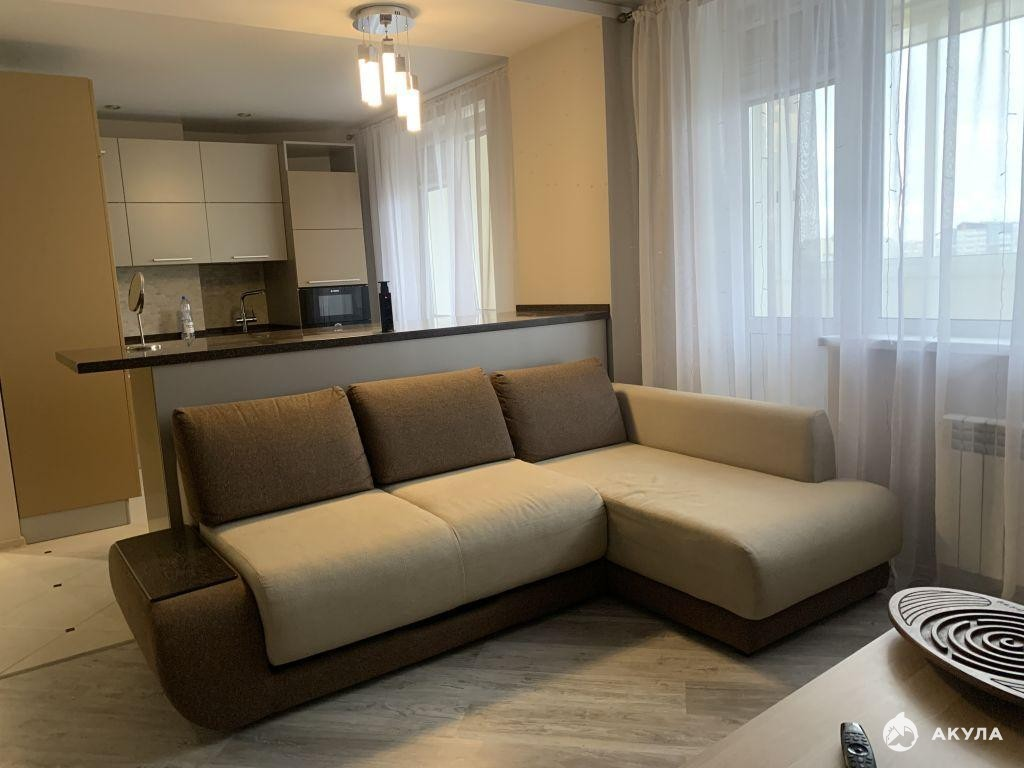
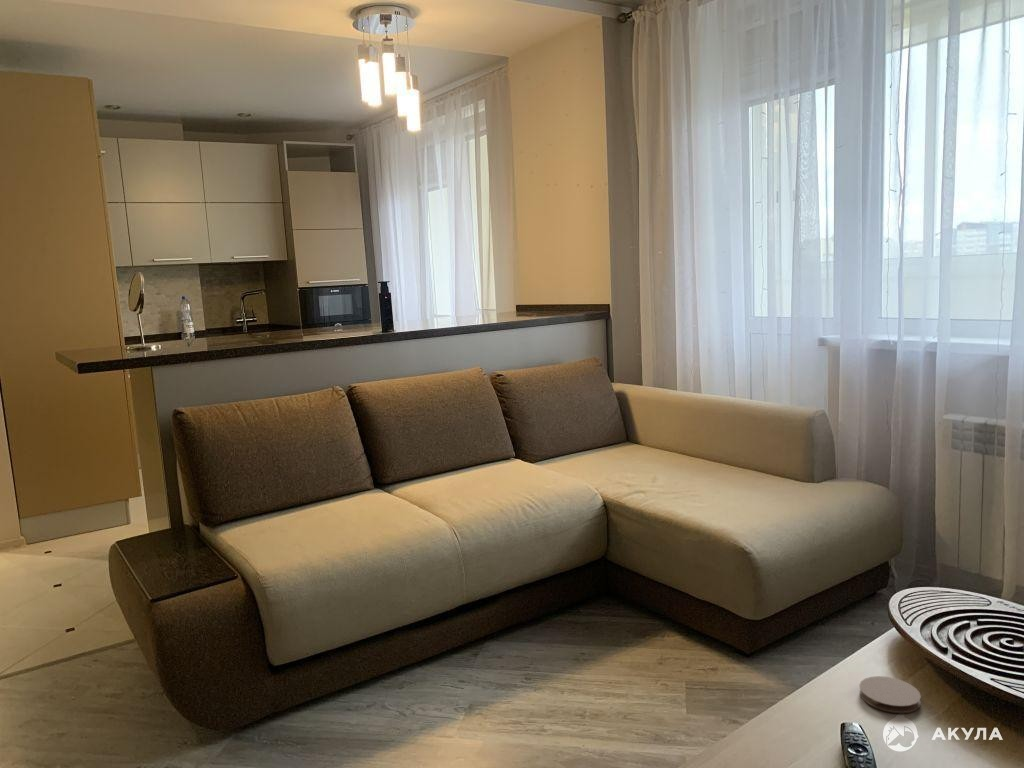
+ coaster [858,675,922,714]
